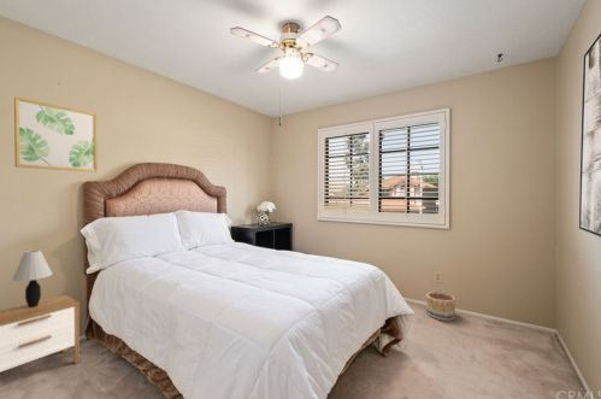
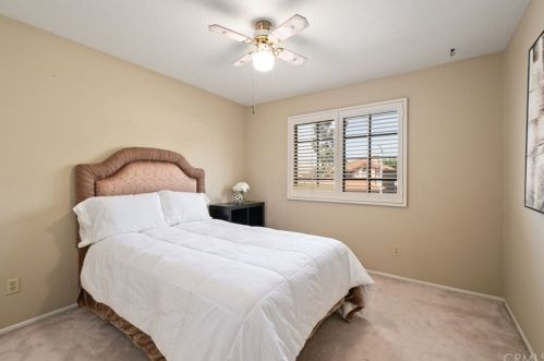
- nightstand [0,294,81,374]
- wall art [13,96,99,172]
- table lamp [11,248,53,307]
- basket [425,291,456,322]
